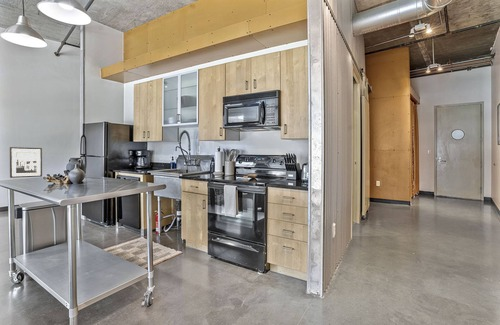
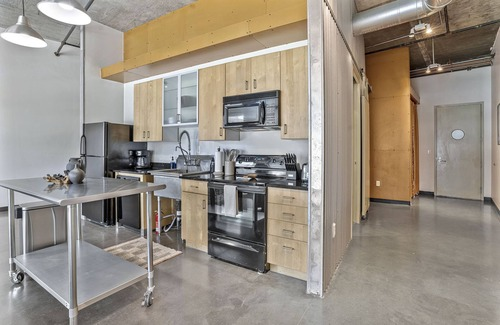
- wall art [9,146,43,179]
